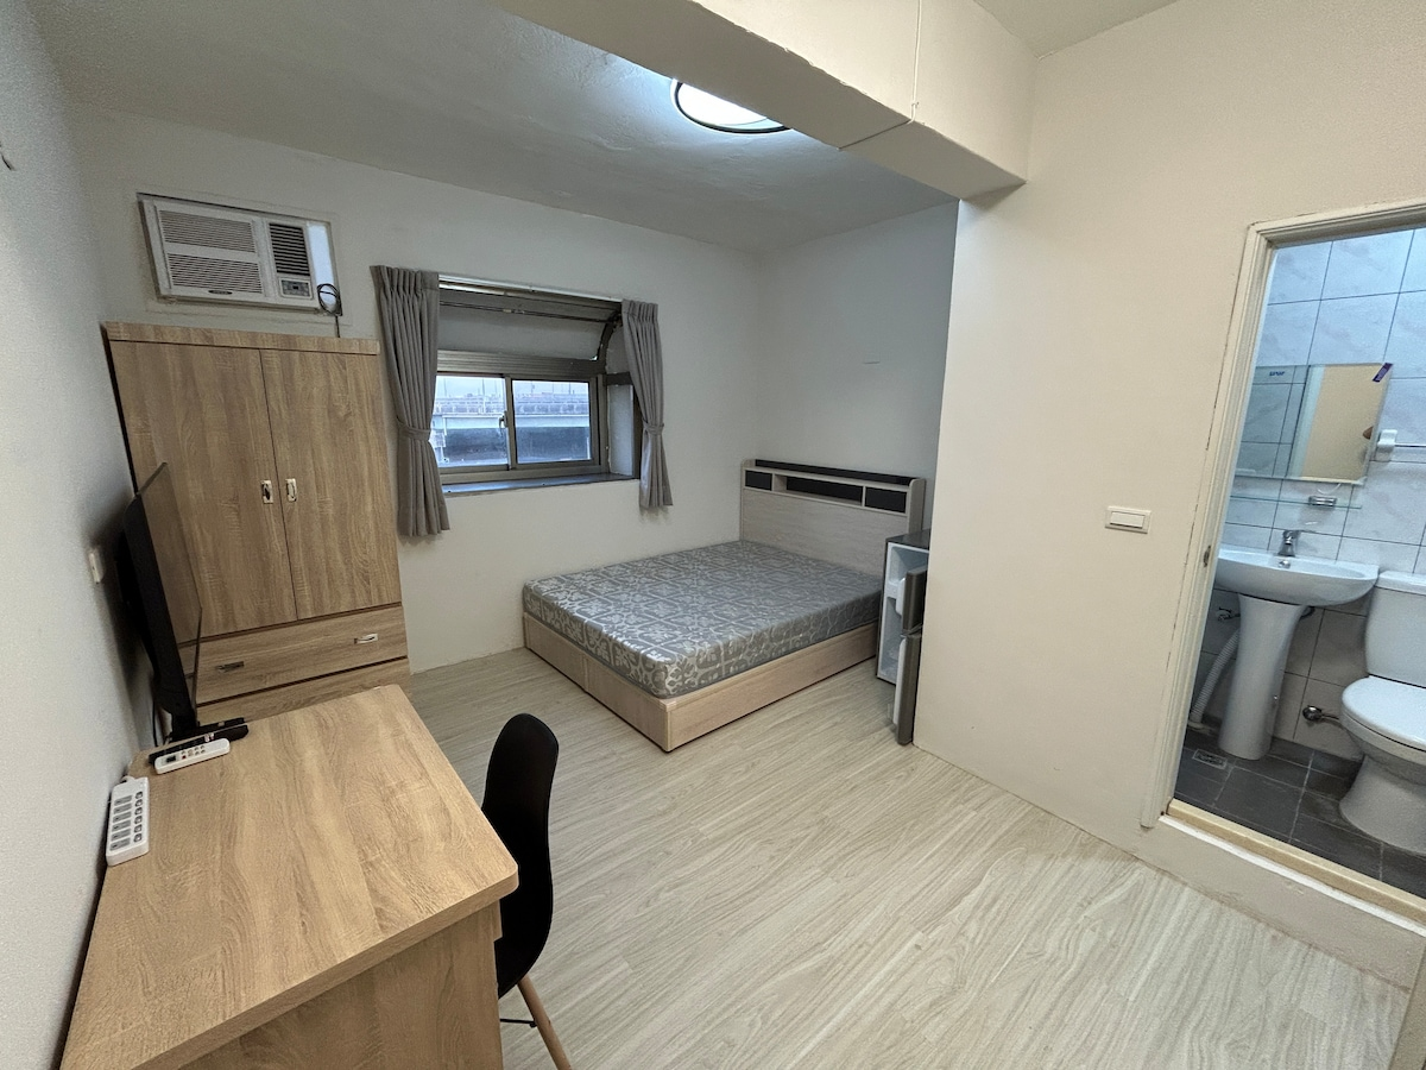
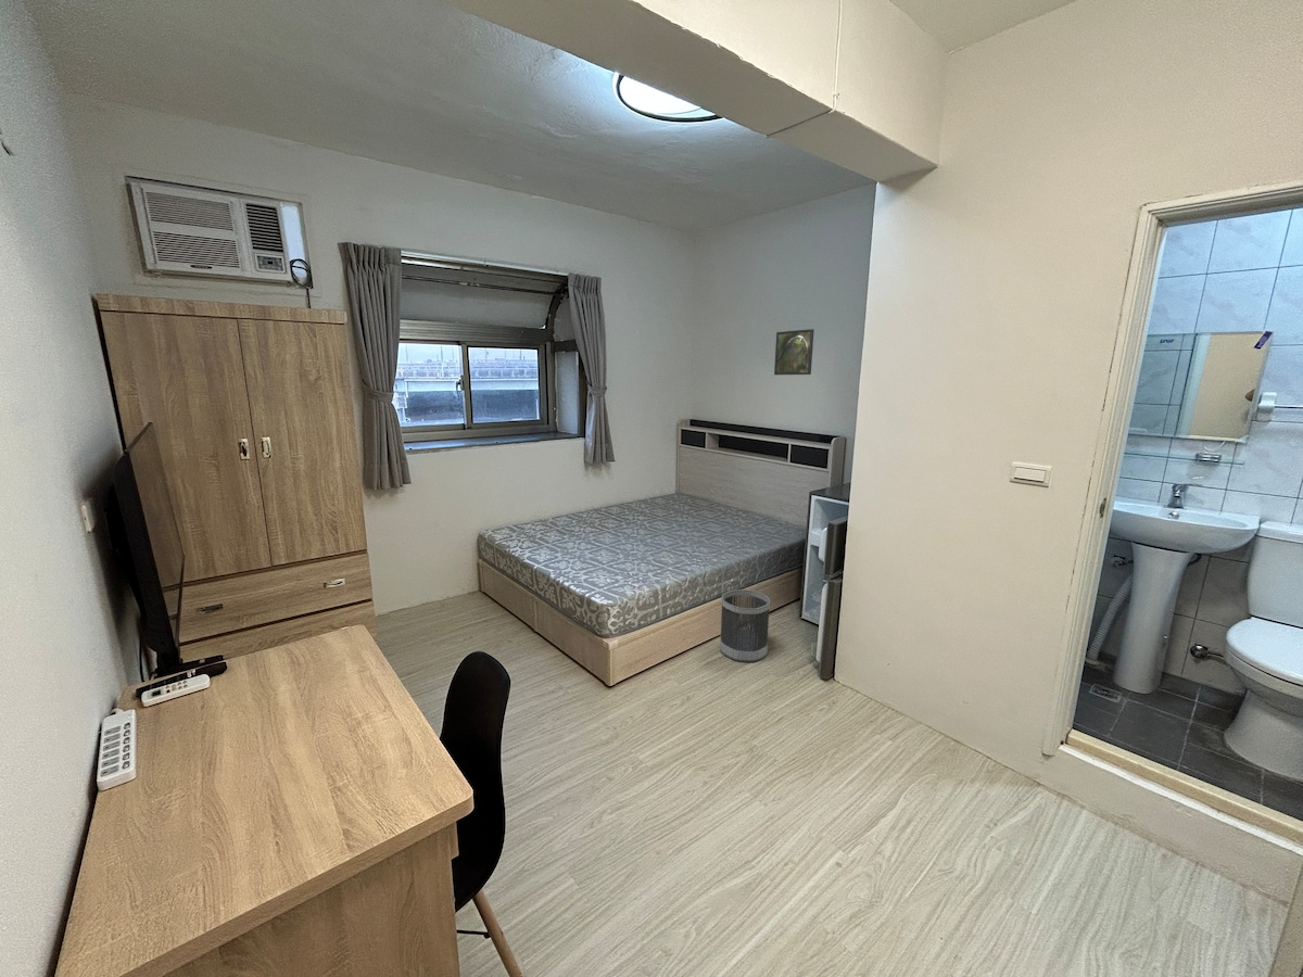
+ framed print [773,328,815,376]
+ wastebasket [719,588,771,663]
